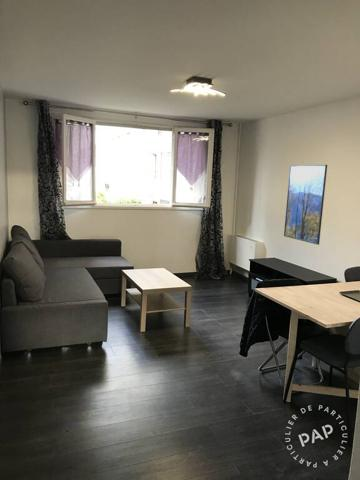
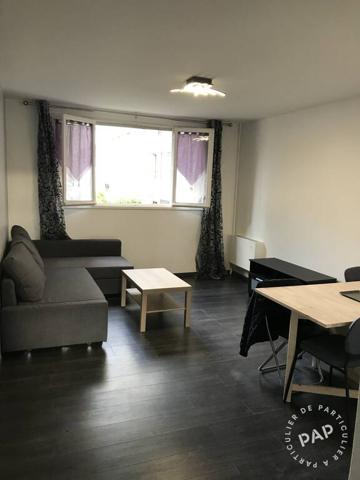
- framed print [283,164,328,246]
